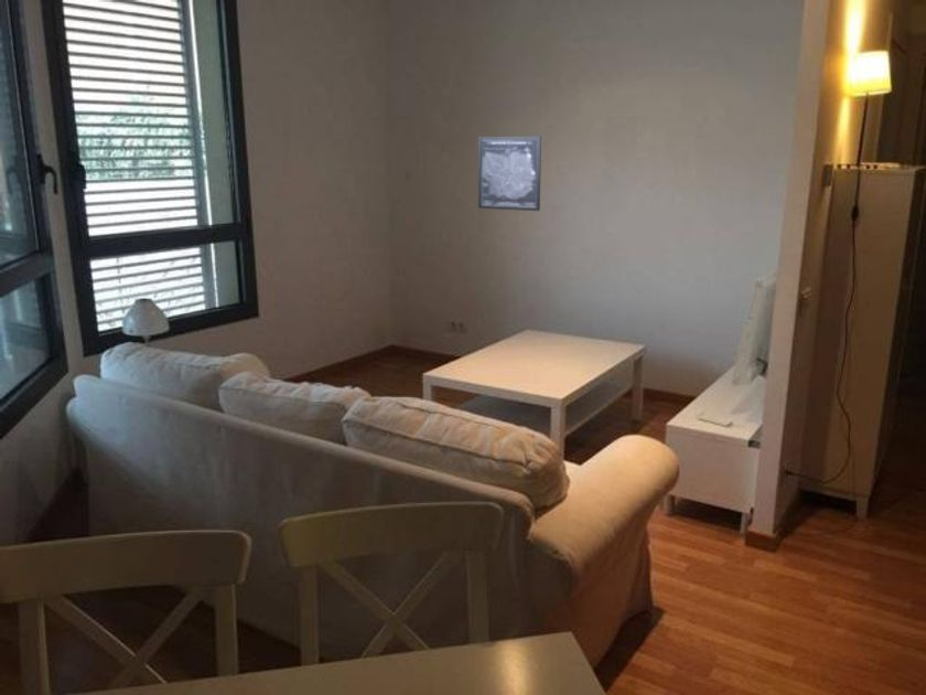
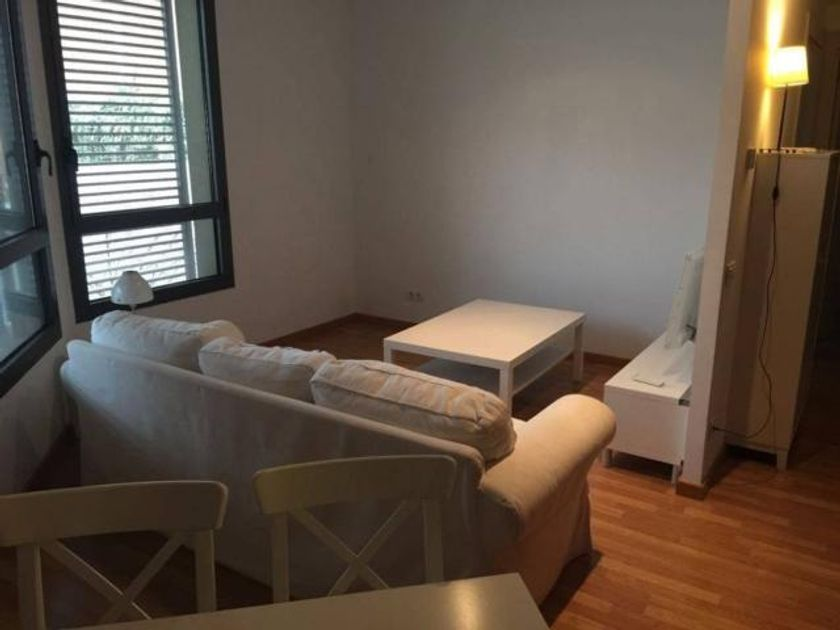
- wall art [477,136,542,212]
